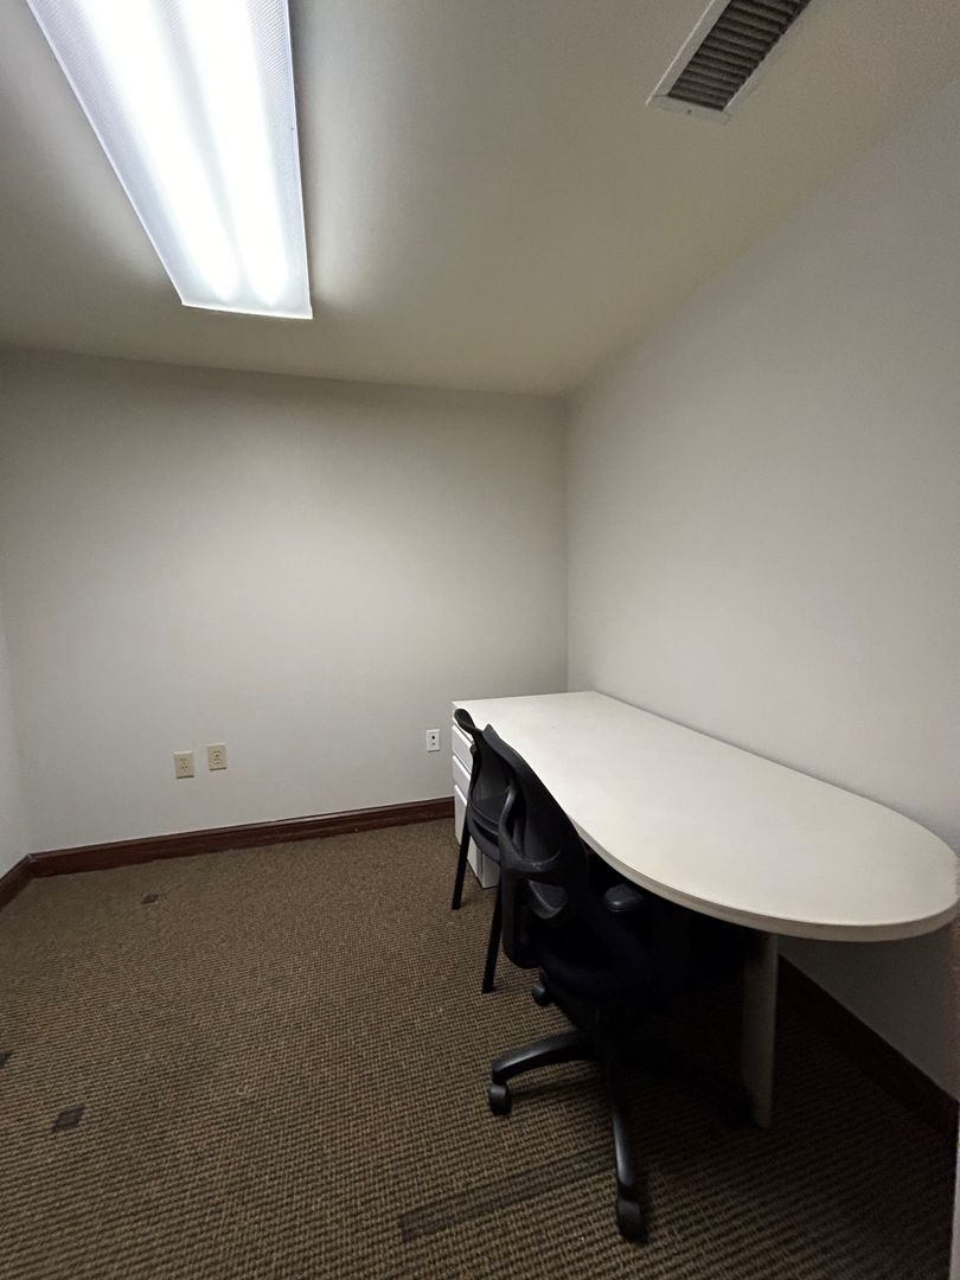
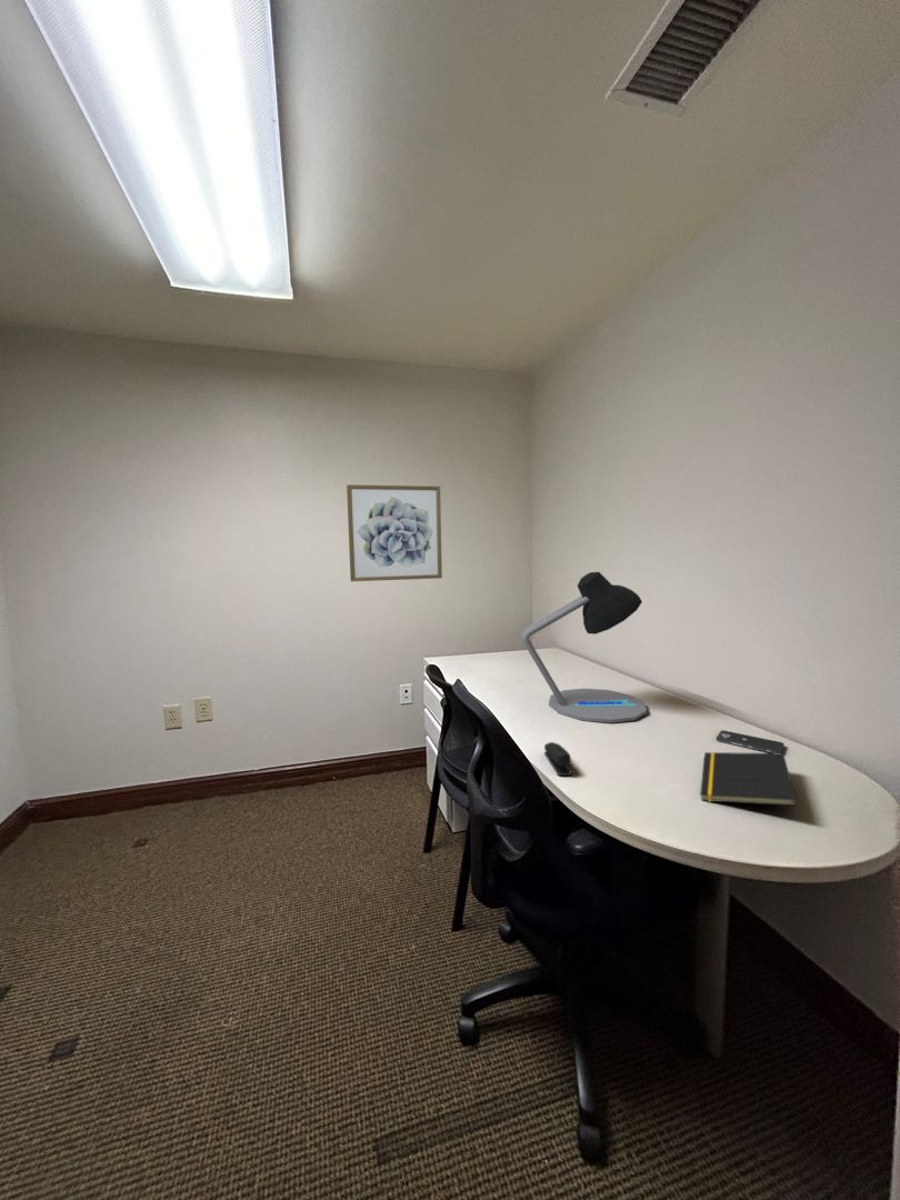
+ stapler [543,741,573,777]
+ desk lamp [520,571,648,724]
+ notepad [699,751,798,807]
+ wall art [346,483,443,582]
+ smartphone [716,729,784,753]
